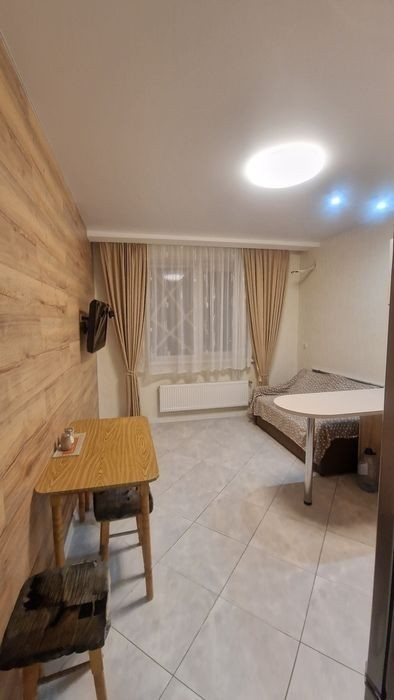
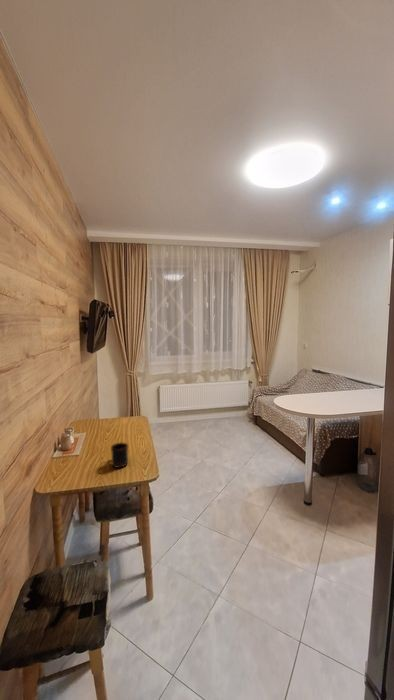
+ mug [110,442,129,469]
